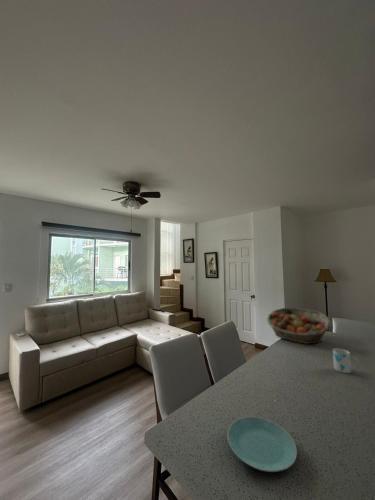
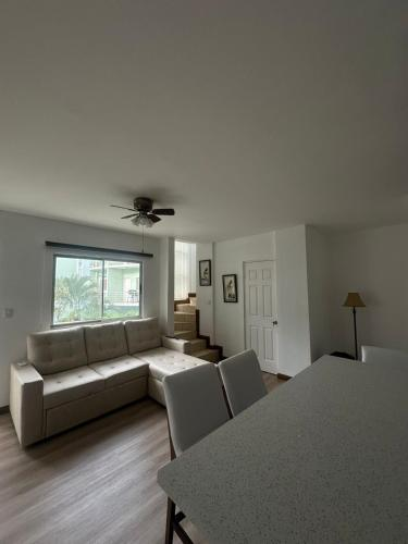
- fruit basket [266,307,332,345]
- plate [226,416,298,473]
- mug [332,347,360,374]
